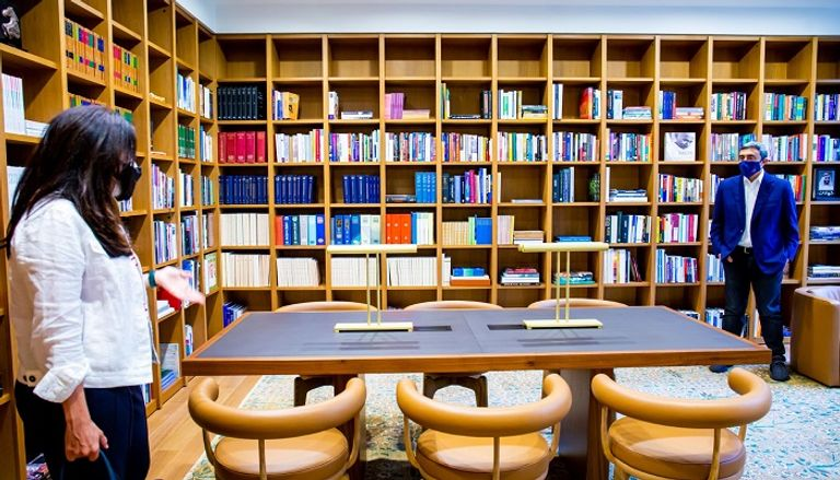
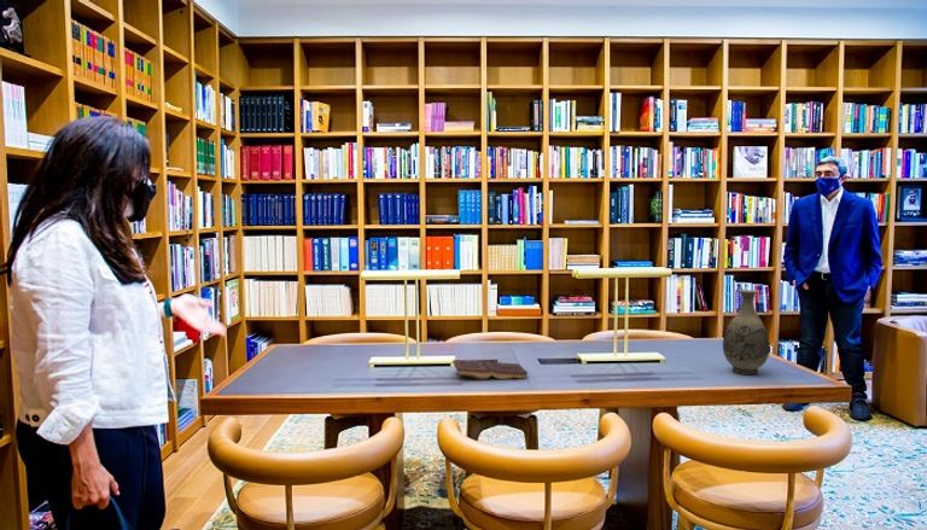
+ vase [722,289,771,375]
+ book [451,359,529,380]
